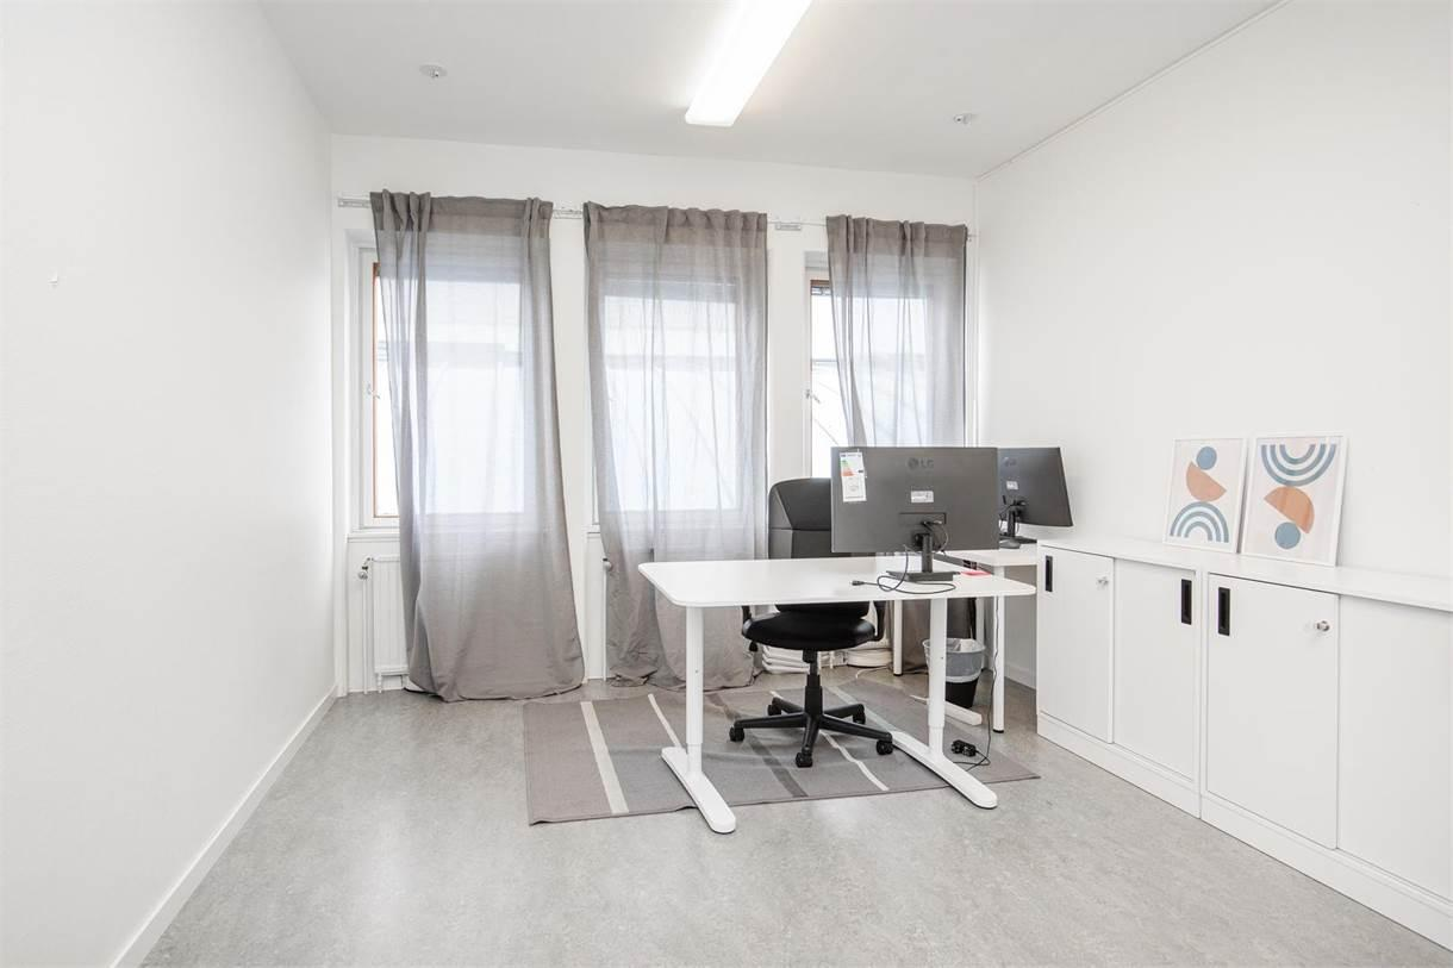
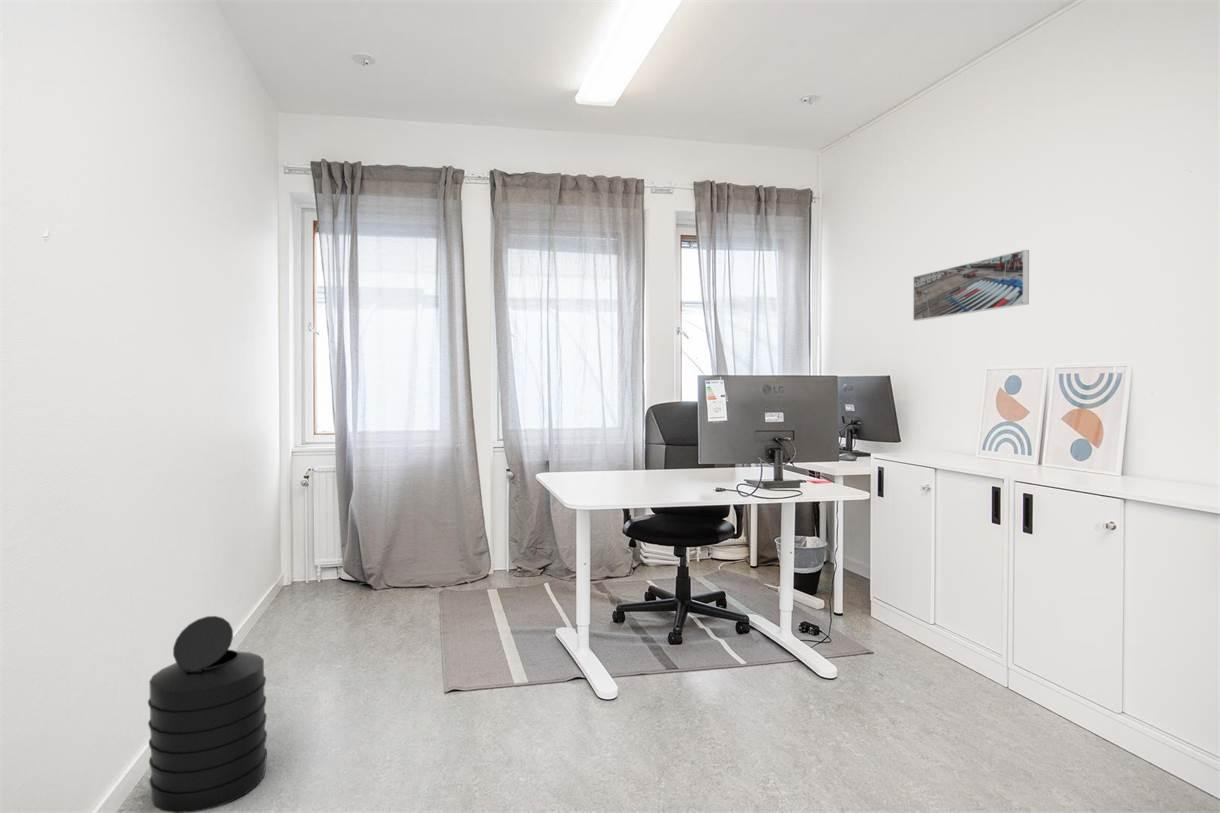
+ trash can [147,615,268,813]
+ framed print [912,249,1030,322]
